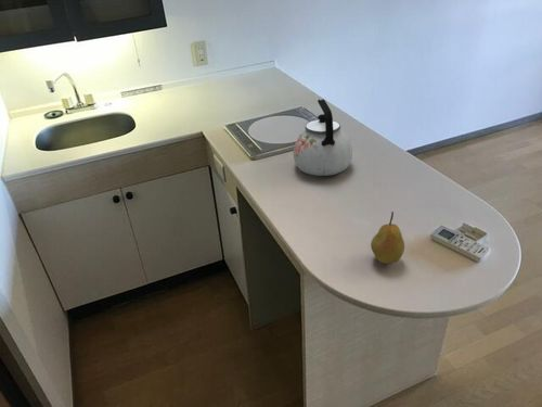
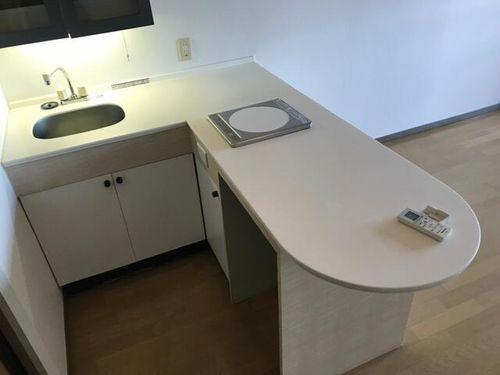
- kettle [293,98,353,177]
- fruit [370,211,405,265]
